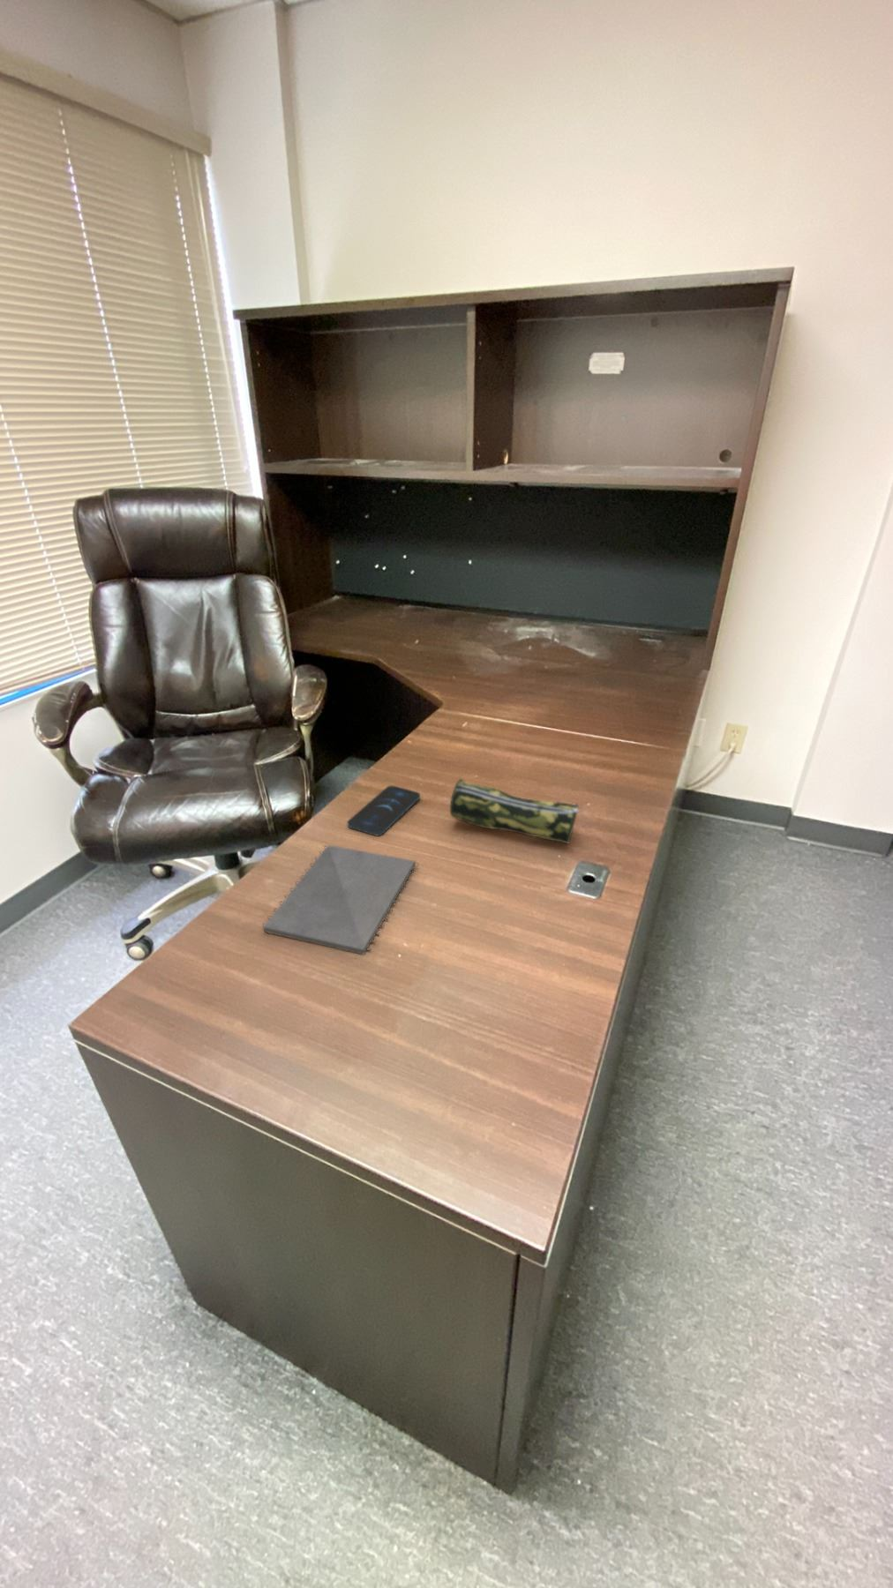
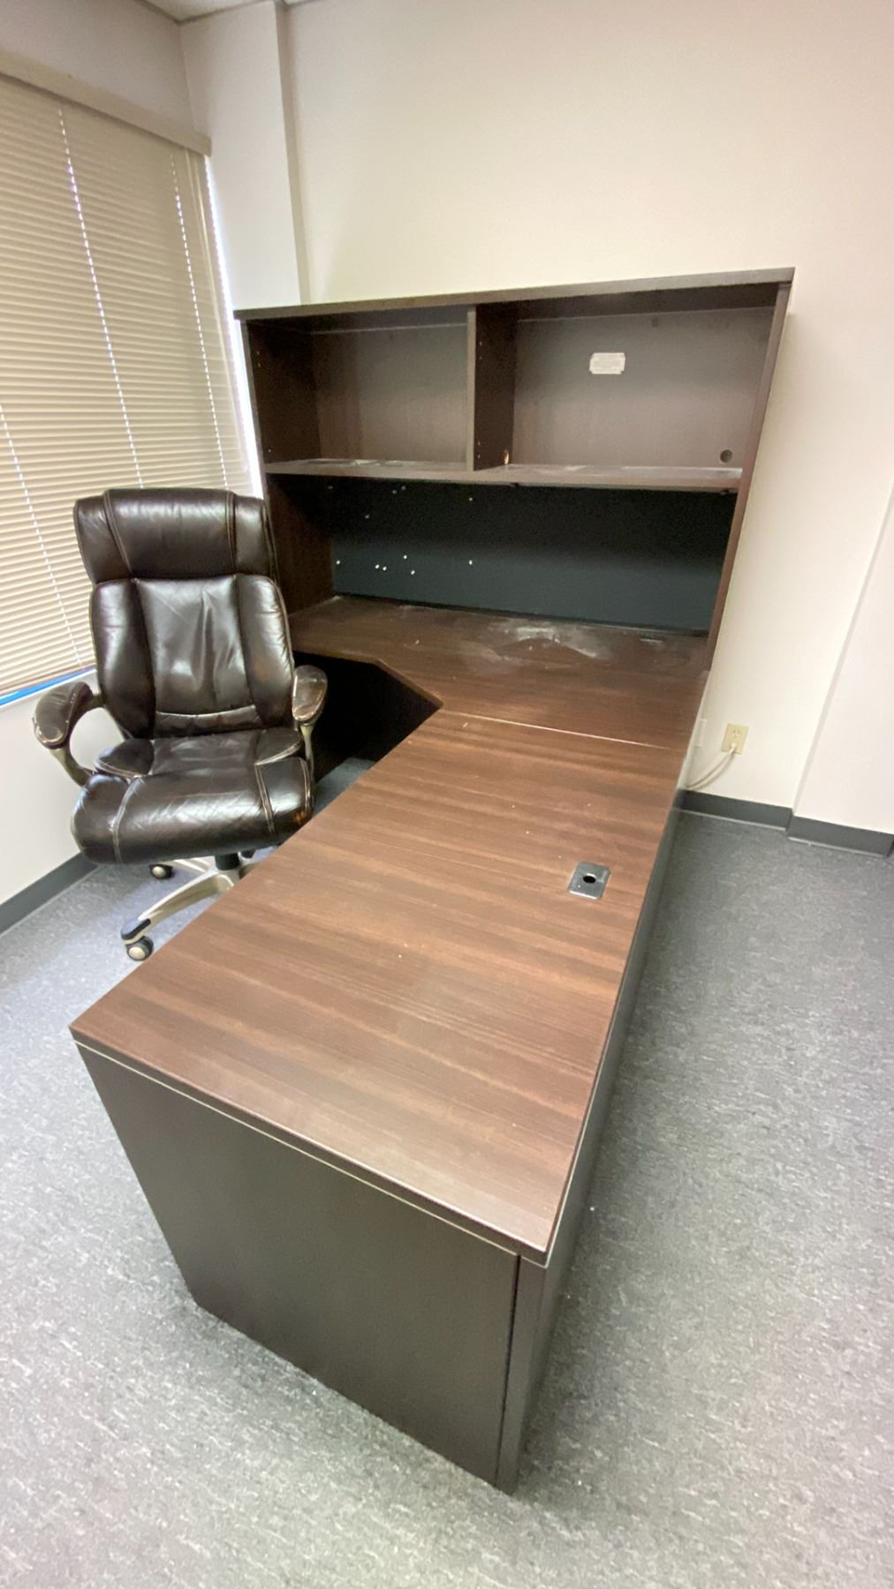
- notepad [262,844,420,955]
- pencil case [449,778,583,844]
- smartphone [347,784,421,837]
